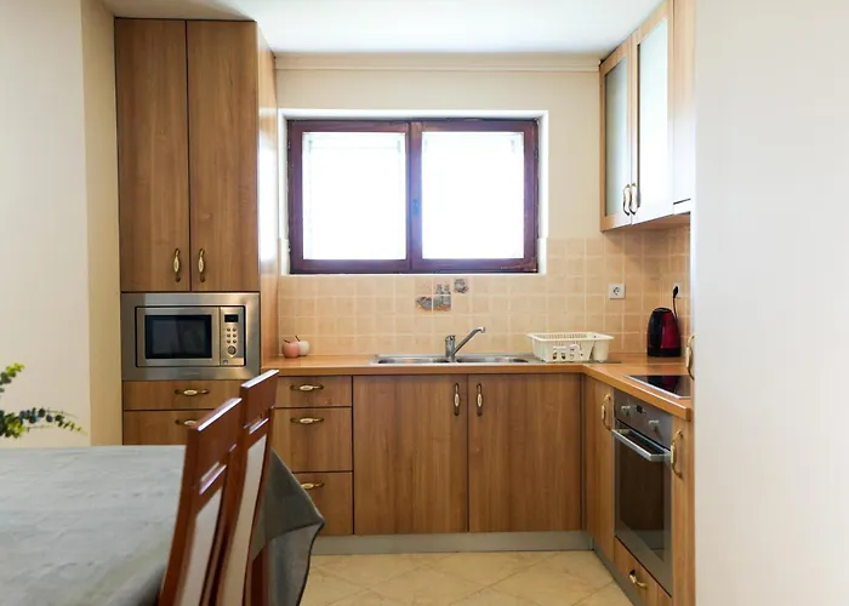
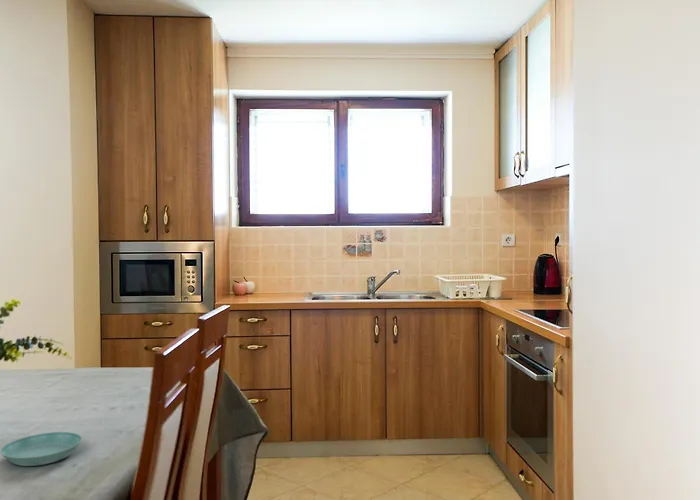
+ saucer [0,431,83,467]
